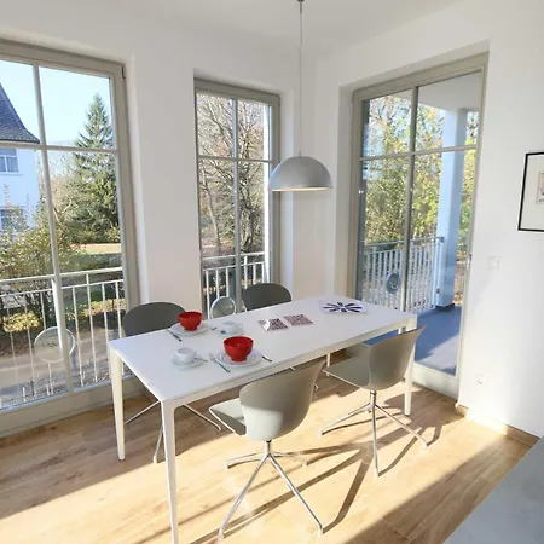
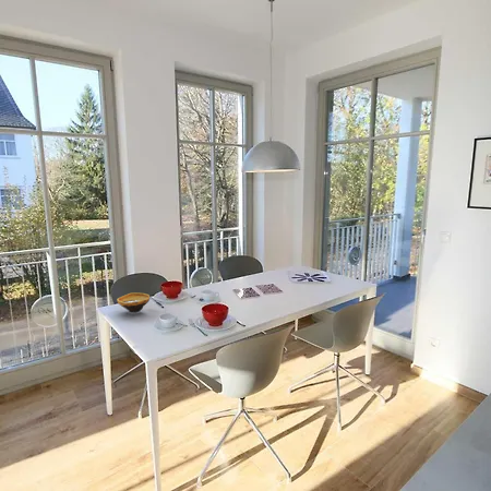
+ bowl [116,291,151,314]
